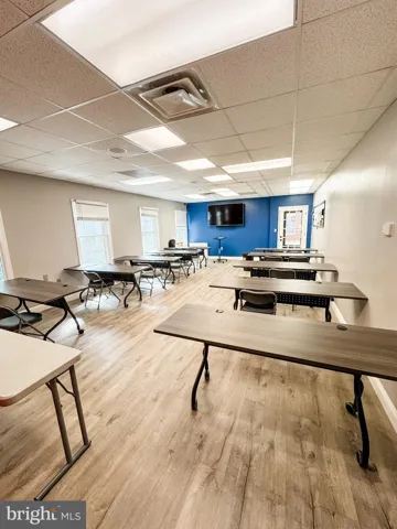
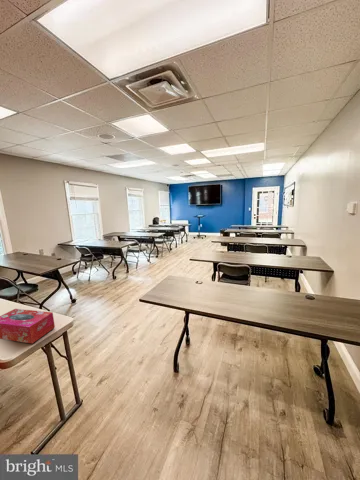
+ tissue box [0,308,56,344]
